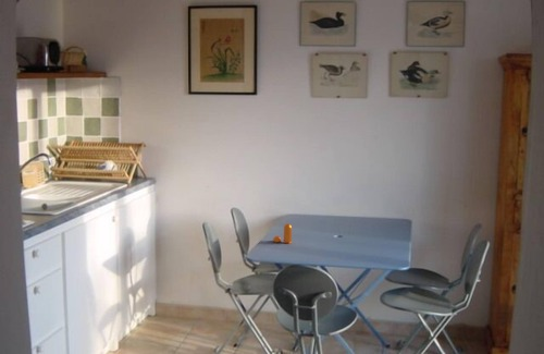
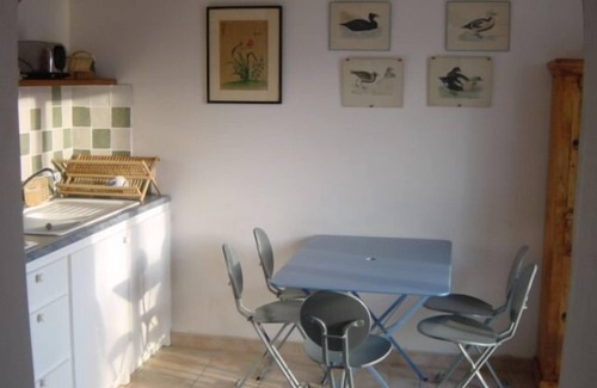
- pepper shaker [272,222,293,244]
